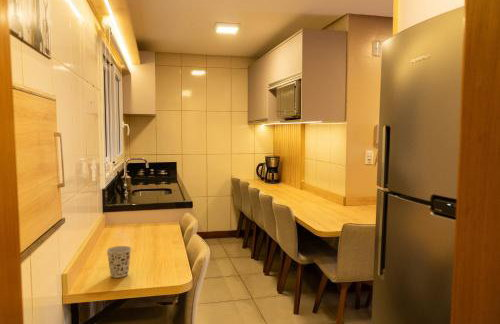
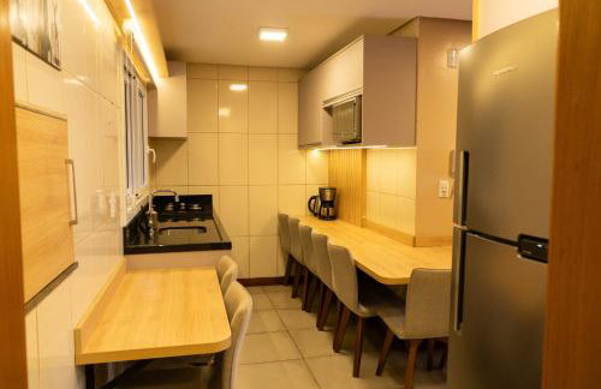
- cup [106,245,132,279]
